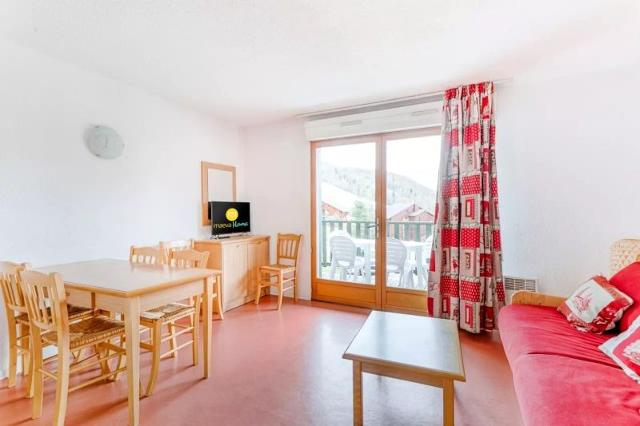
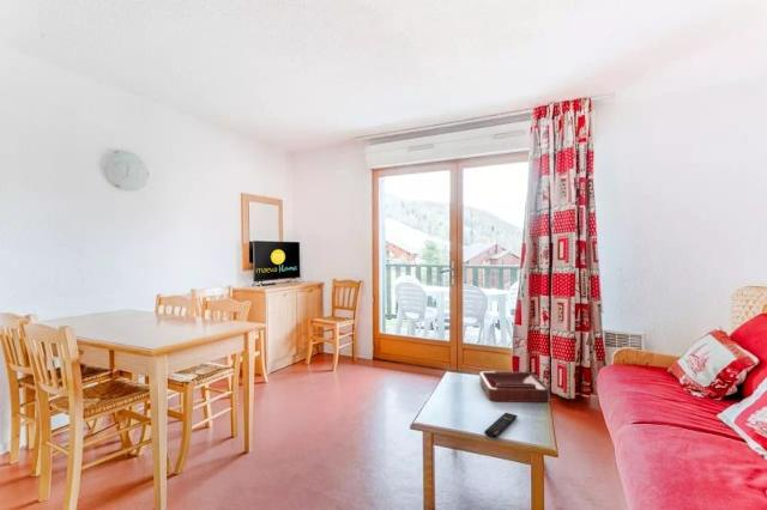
+ decorative tray [478,370,550,403]
+ remote control [483,412,519,438]
